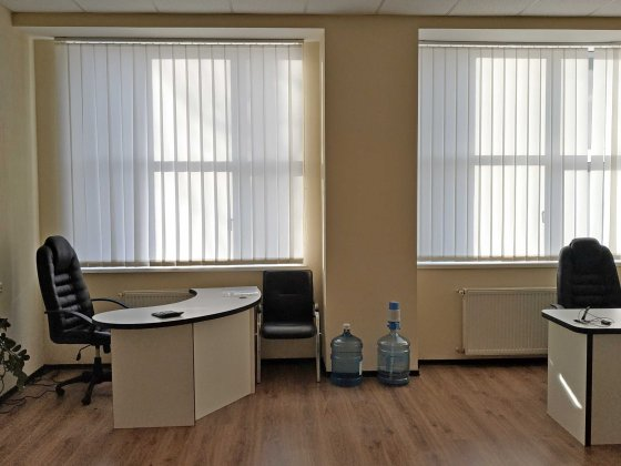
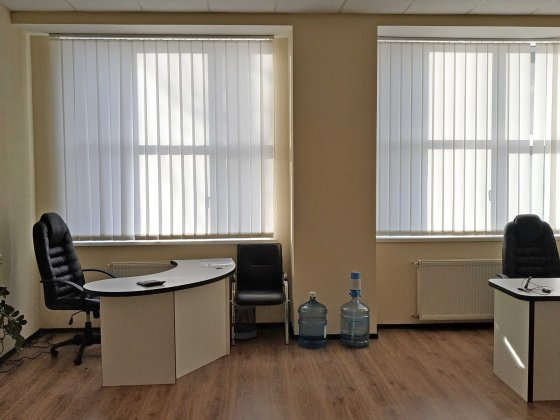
+ wastebasket [230,305,257,341]
